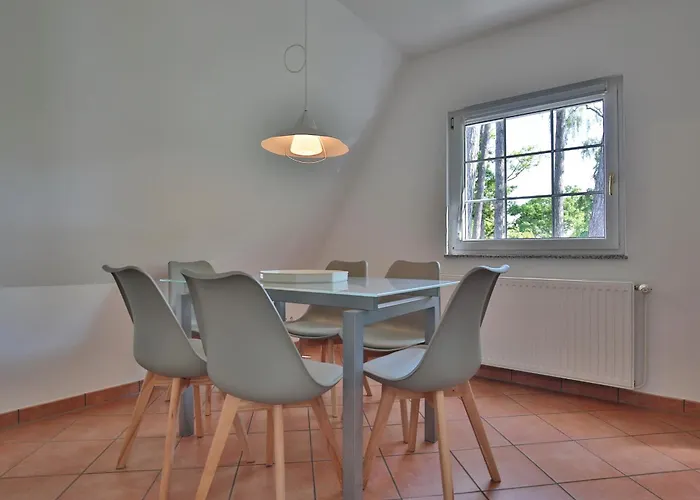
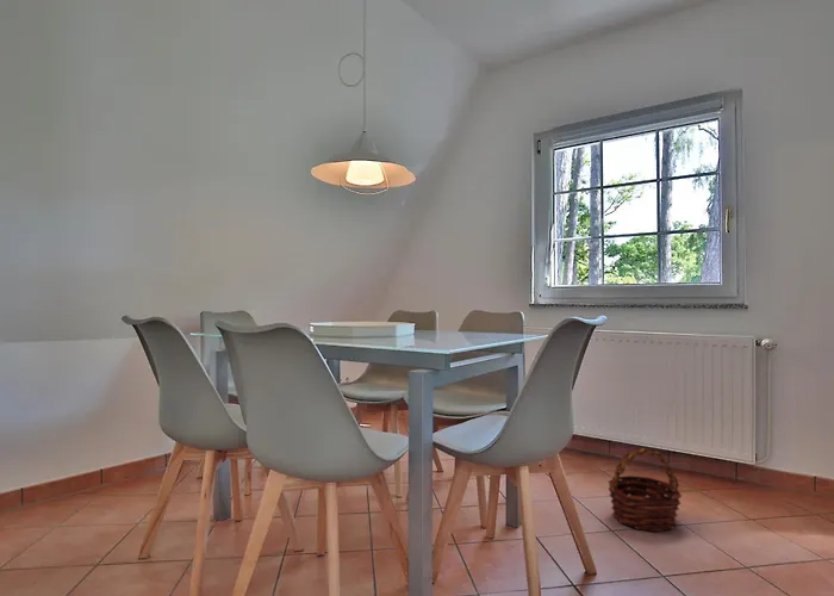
+ basket [606,447,683,533]
